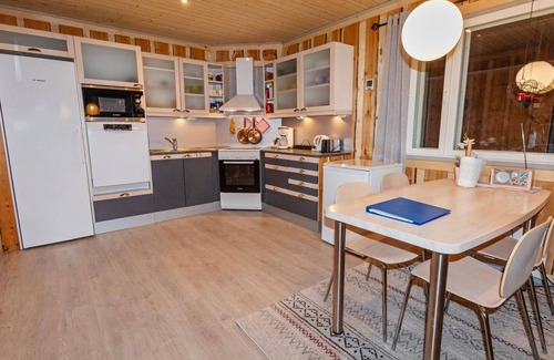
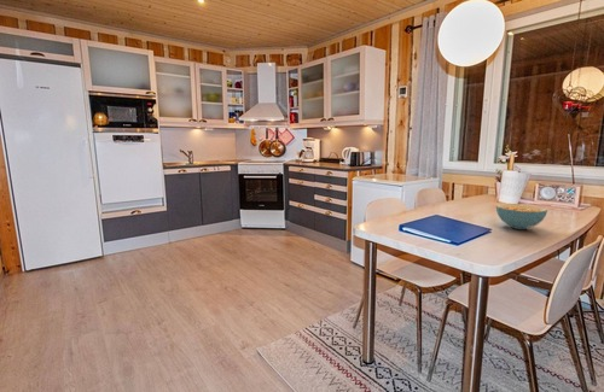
+ cereal bowl [495,203,548,230]
